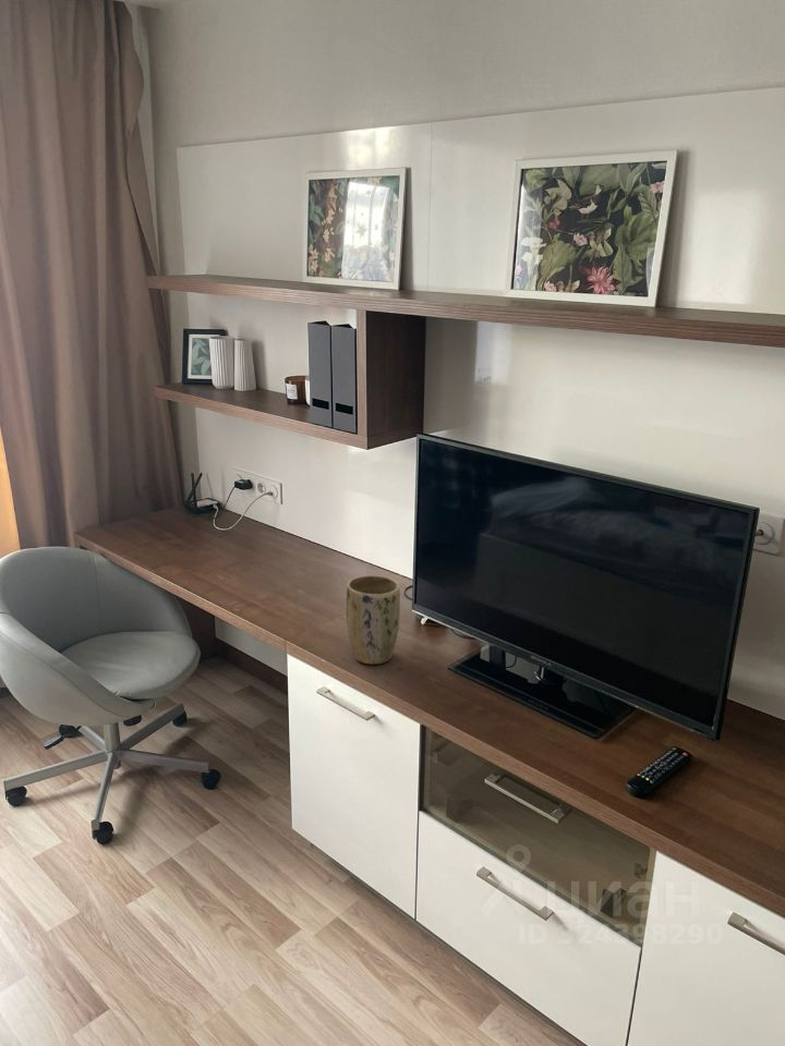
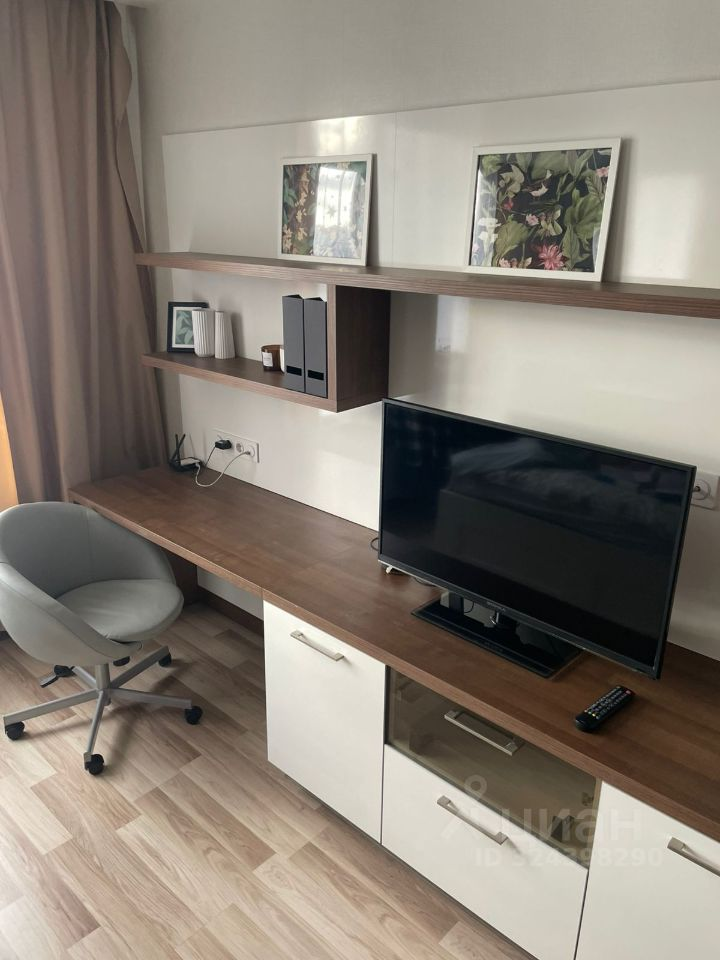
- plant pot [346,574,401,666]
